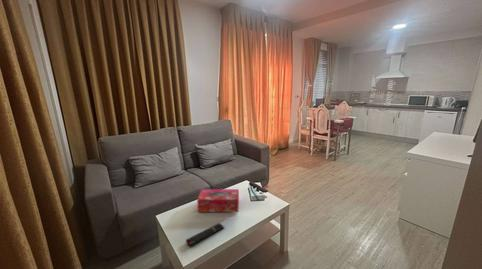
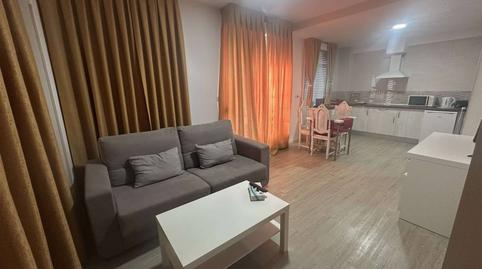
- remote control [185,222,225,247]
- tissue box [196,188,240,213]
